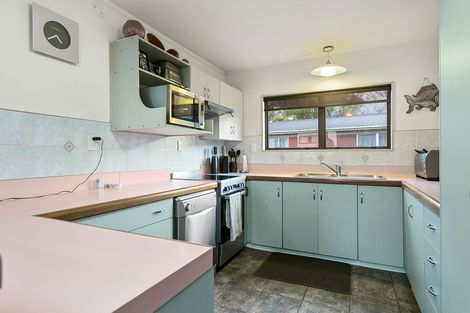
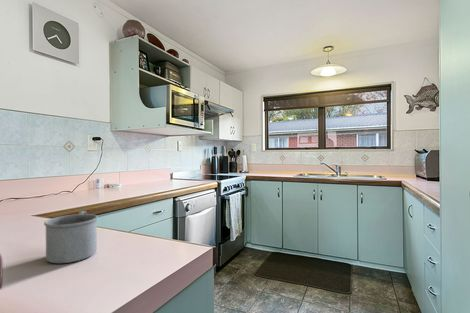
+ mug [43,210,99,264]
